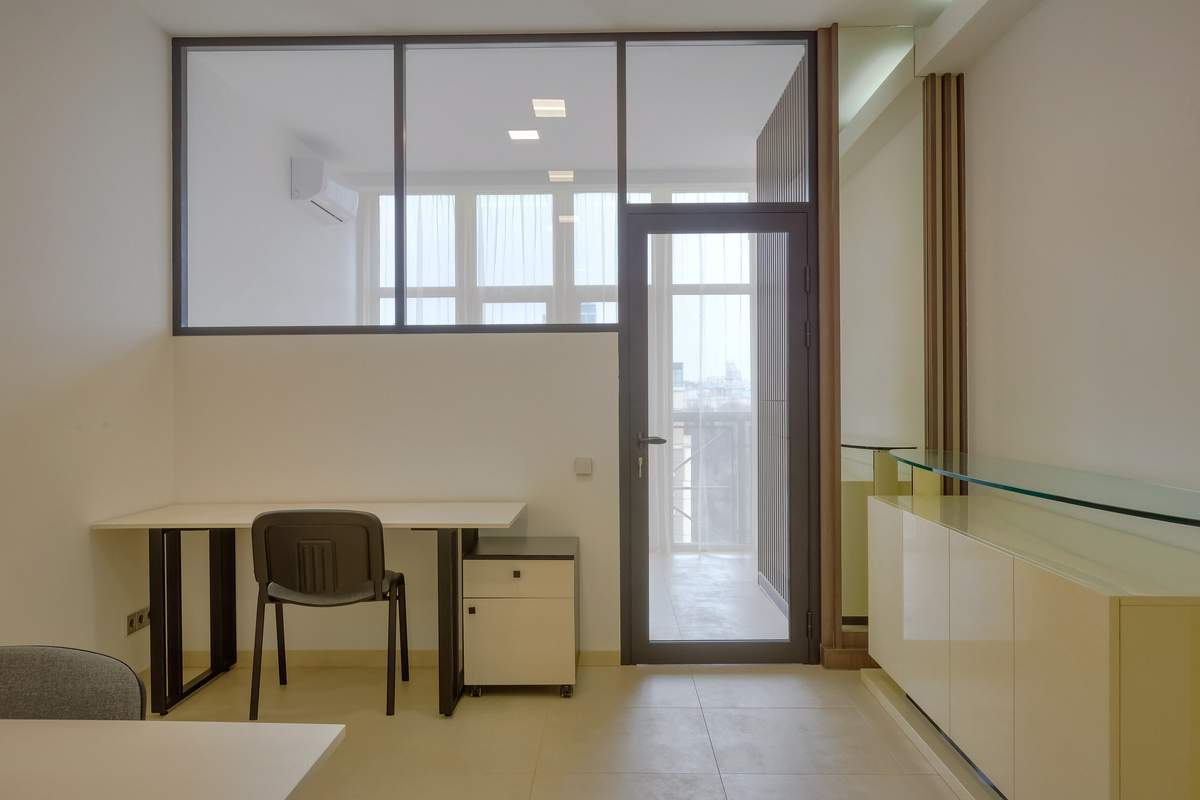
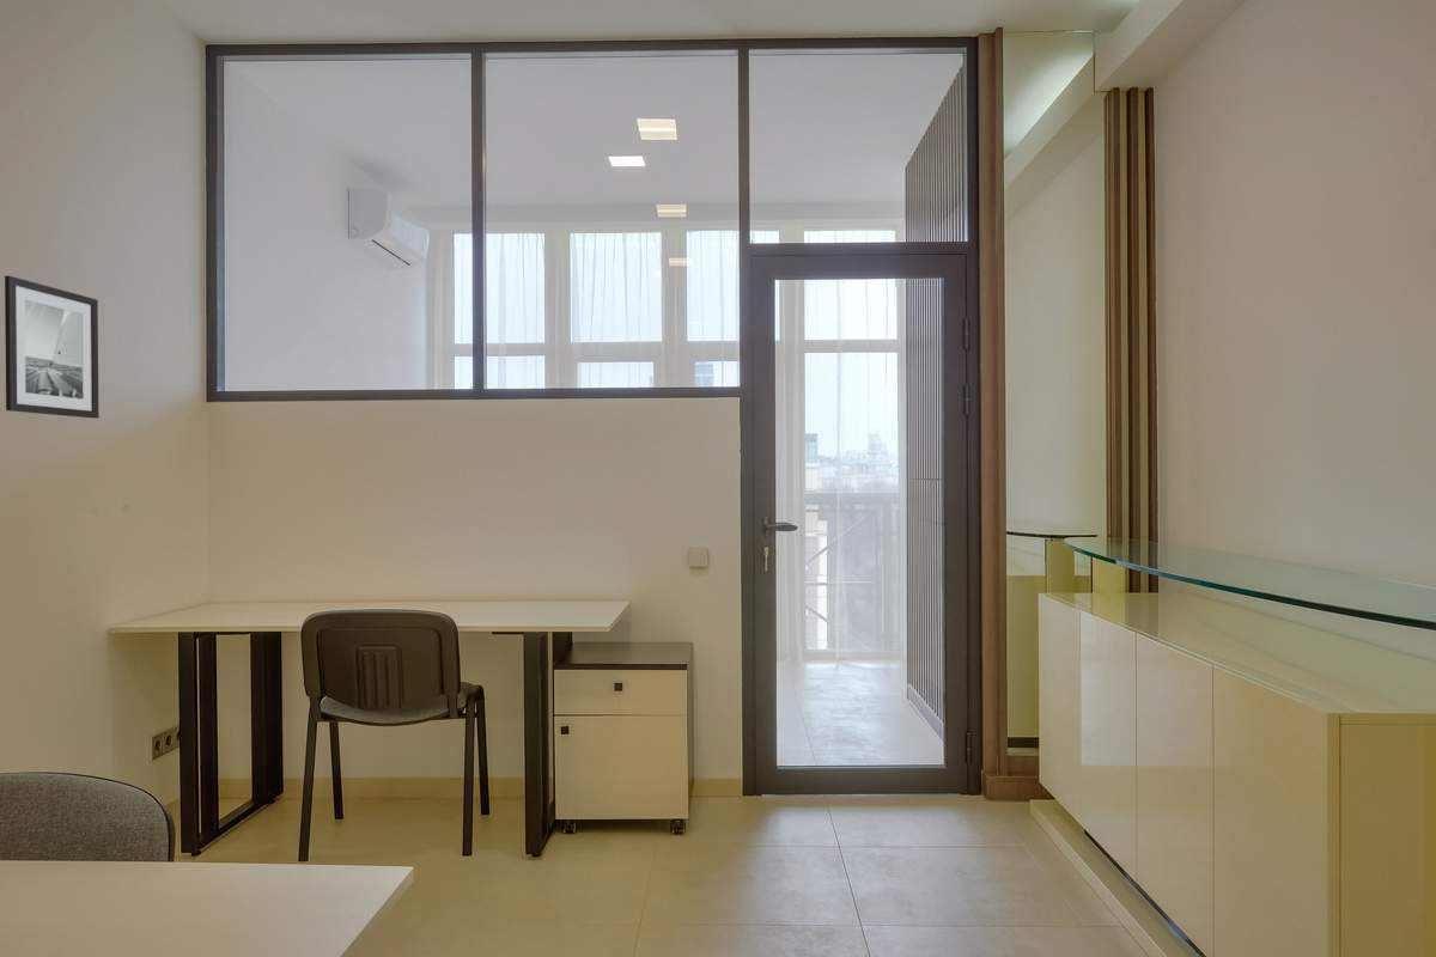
+ wall art [4,275,99,420]
